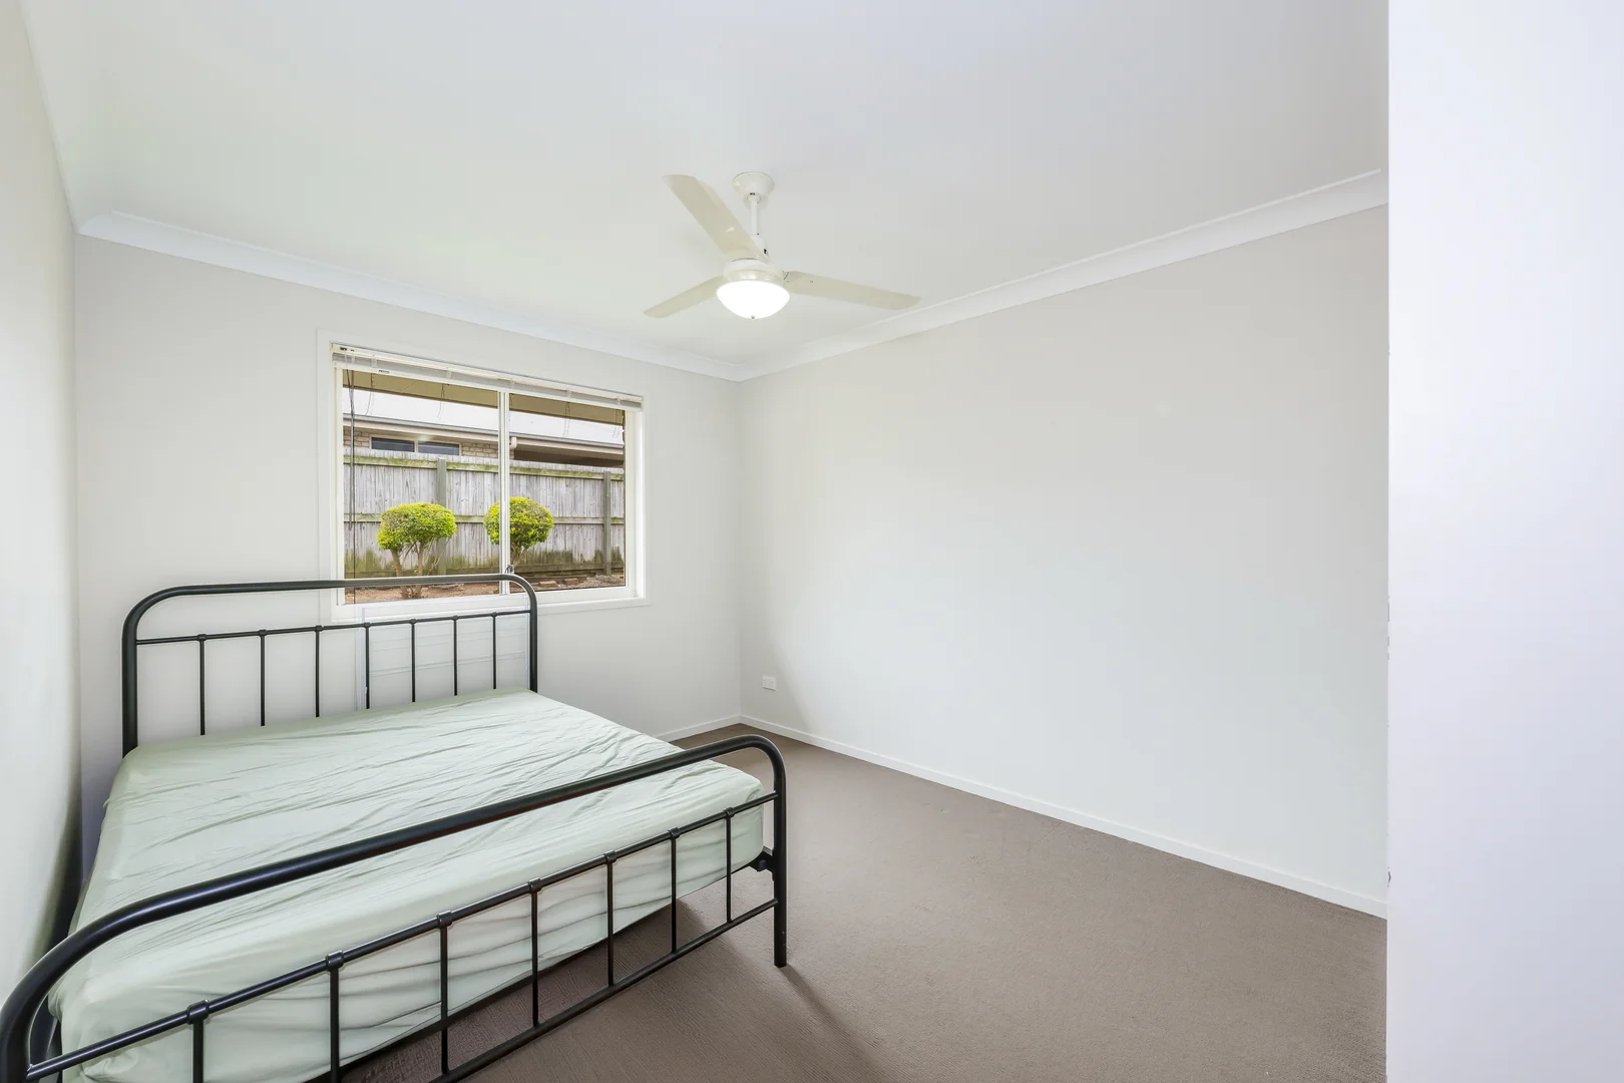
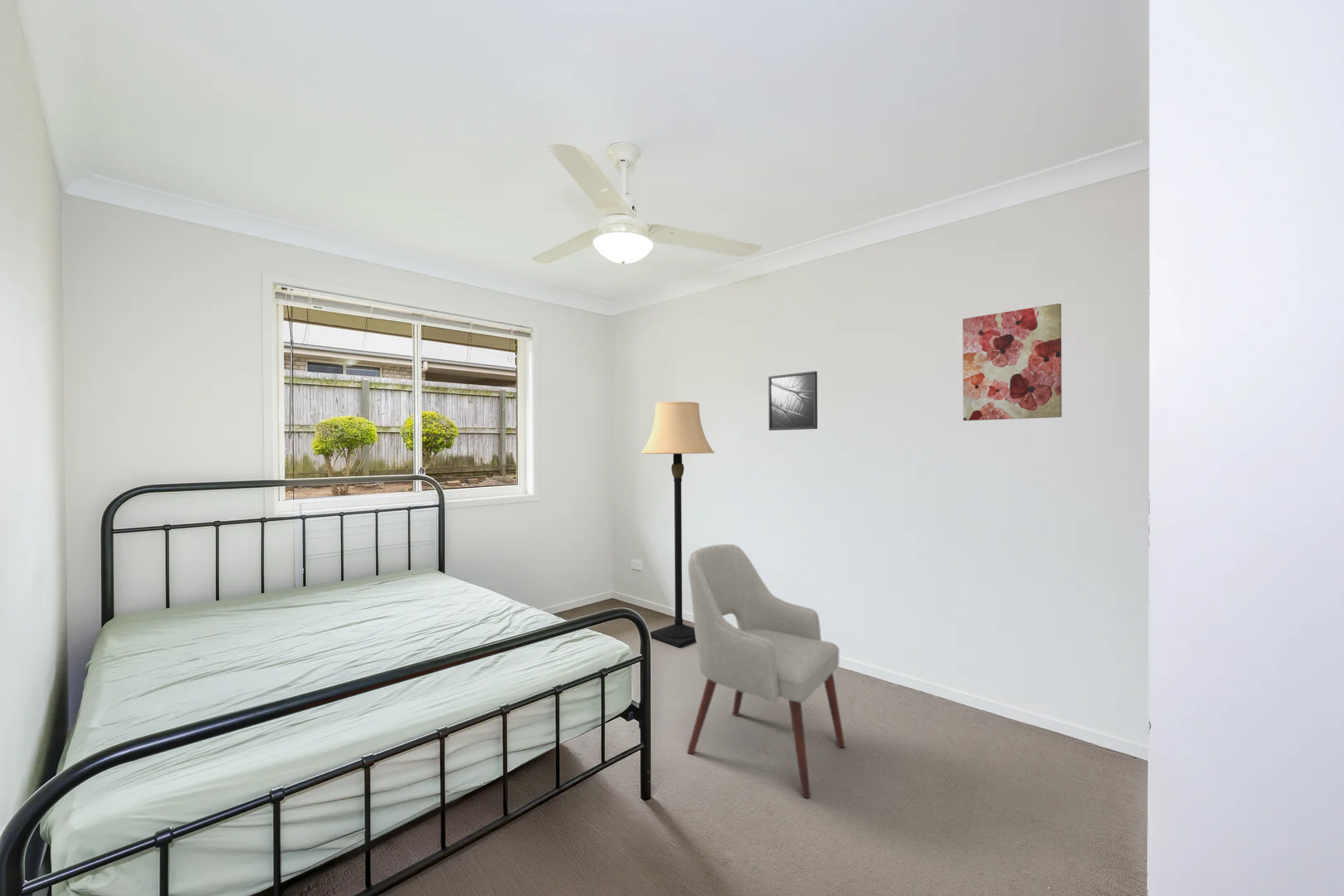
+ chair [686,543,846,798]
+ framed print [767,370,818,431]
+ lamp [640,401,715,648]
+ wall art [962,303,1063,421]
